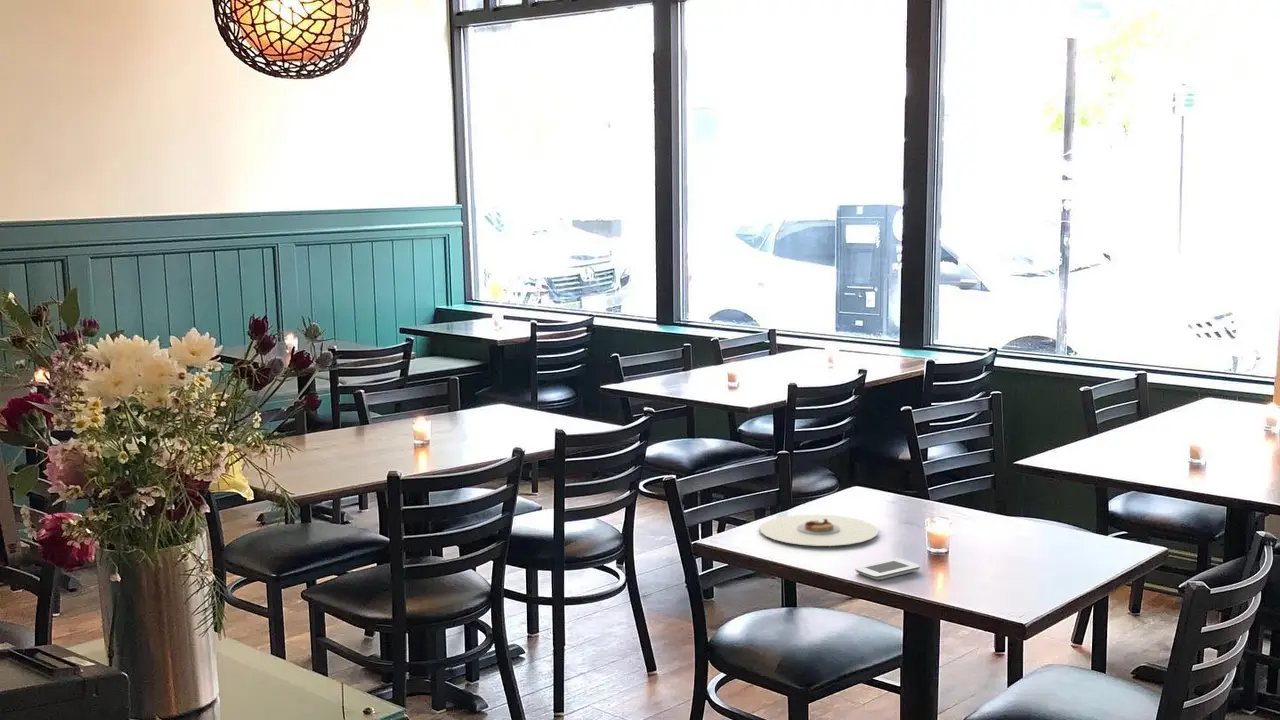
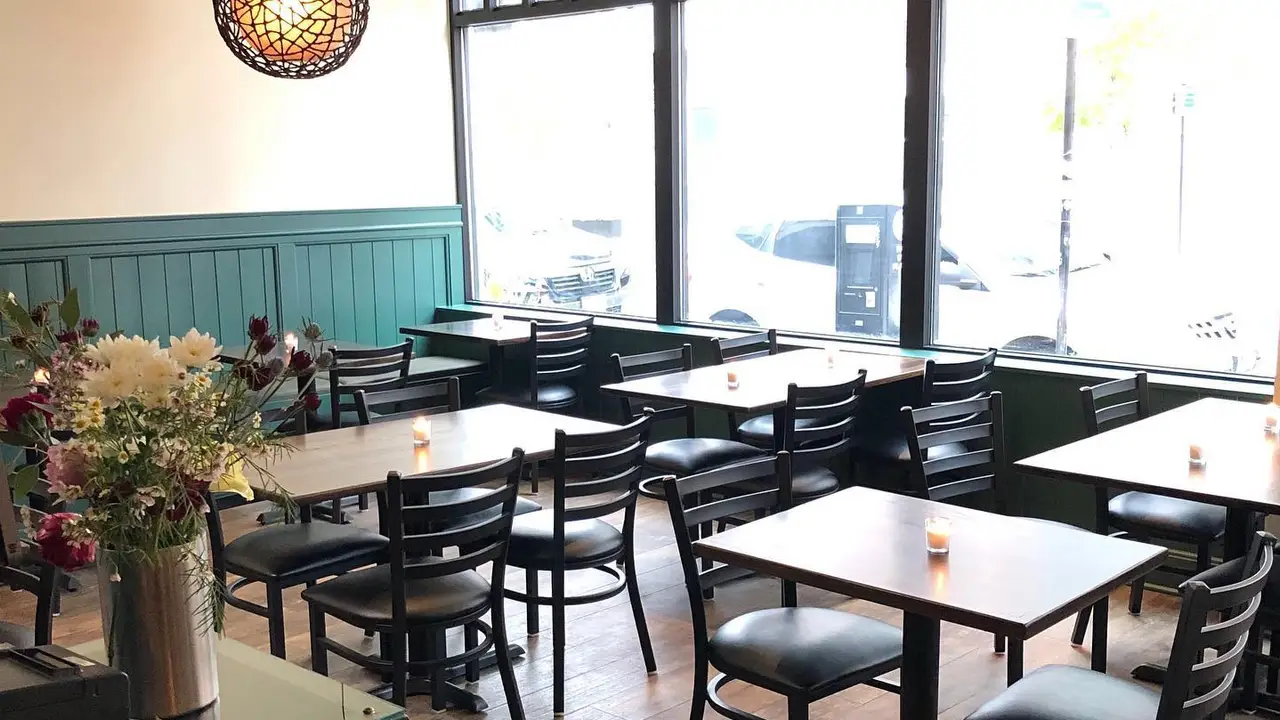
- plate [758,514,879,547]
- smartphone [855,557,921,581]
